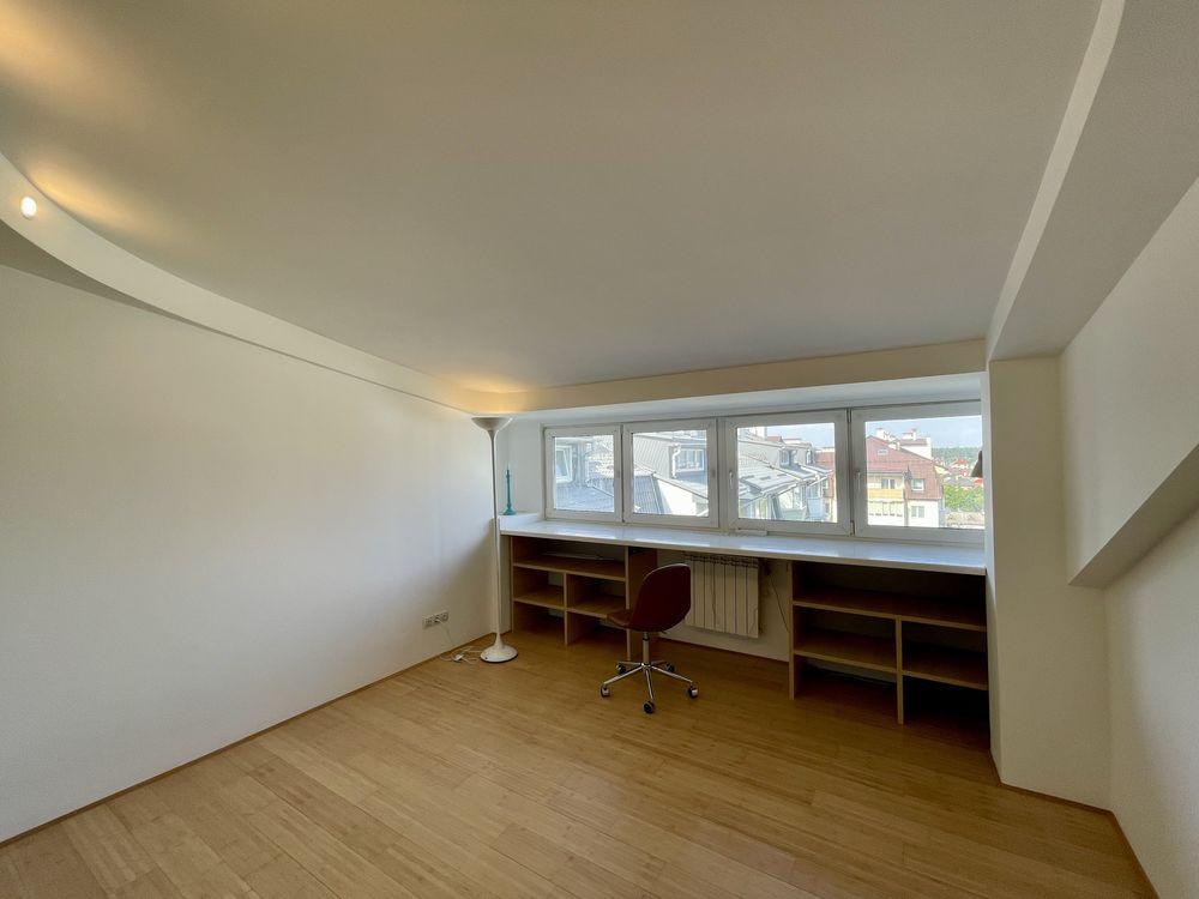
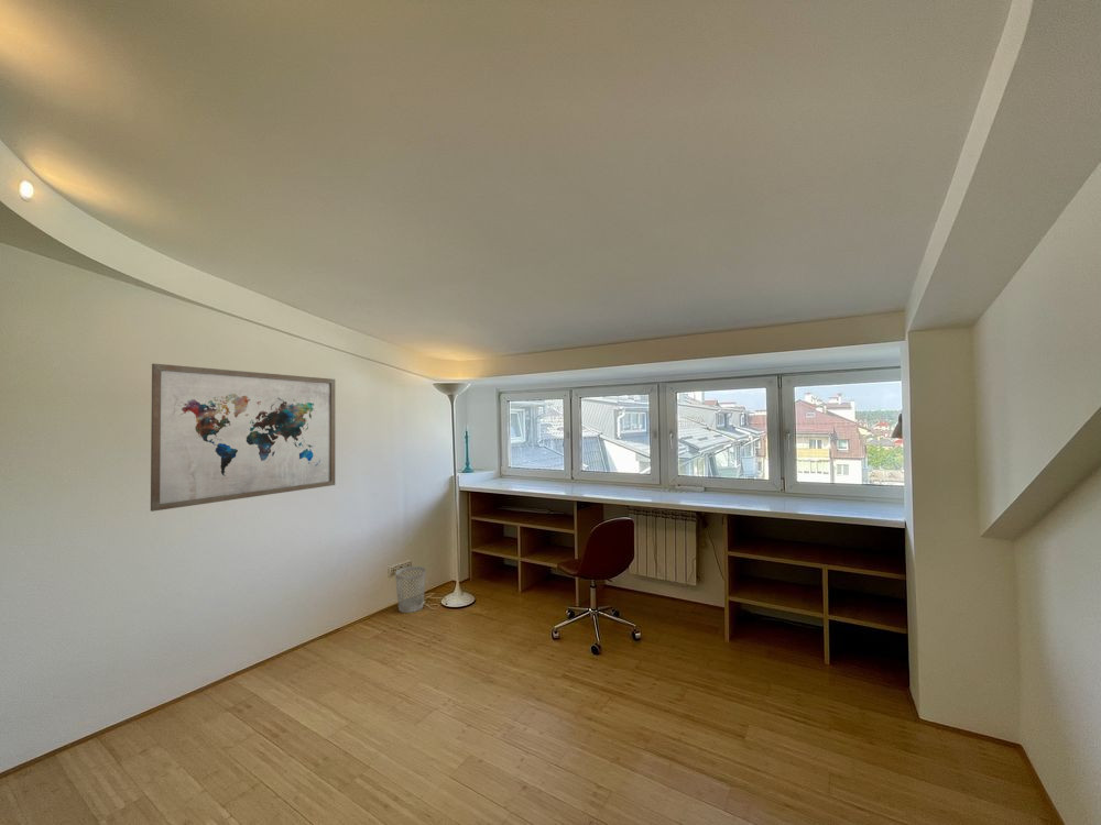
+ wastebasket [394,565,427,614]
+ wall art [150,363,336,513]
